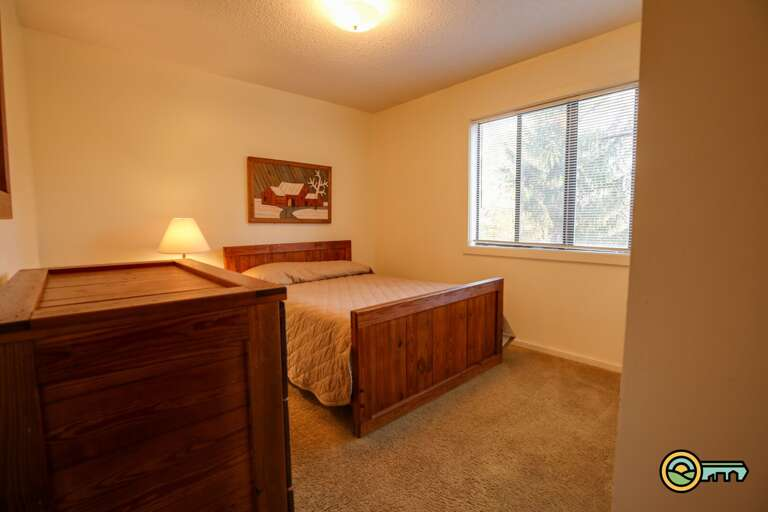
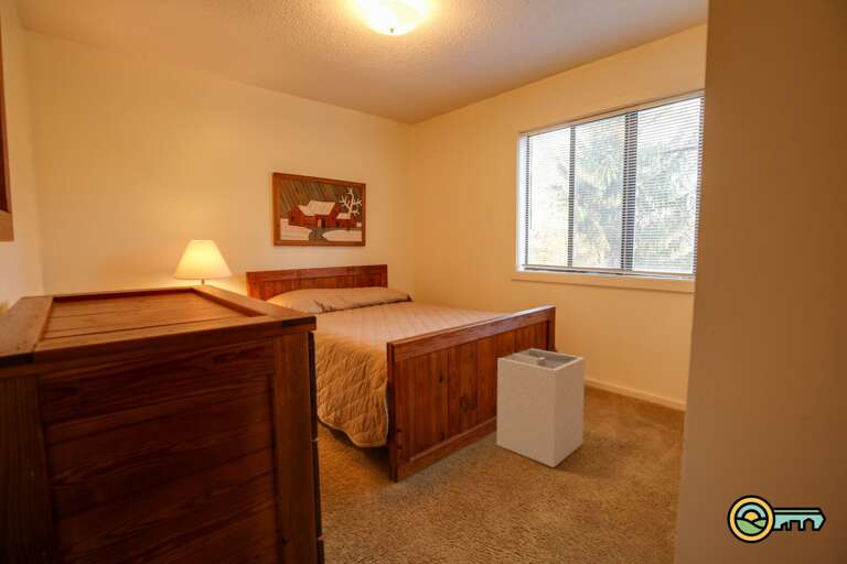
+ laundry hamper [496,347,586,468]
